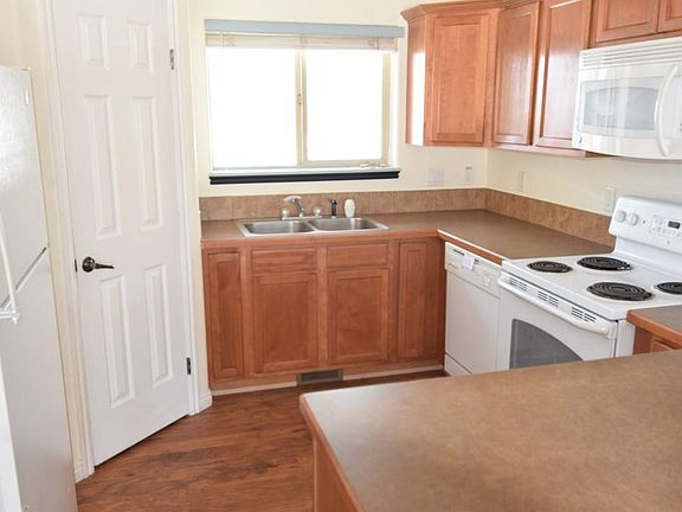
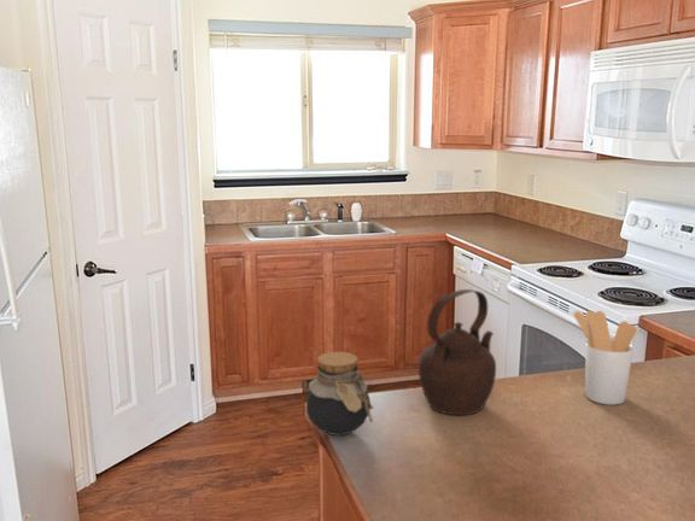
+ teapot [417,288,497,416]
+ utensil holder [572,310,638,406]
+ jar [305,351,374,437]
